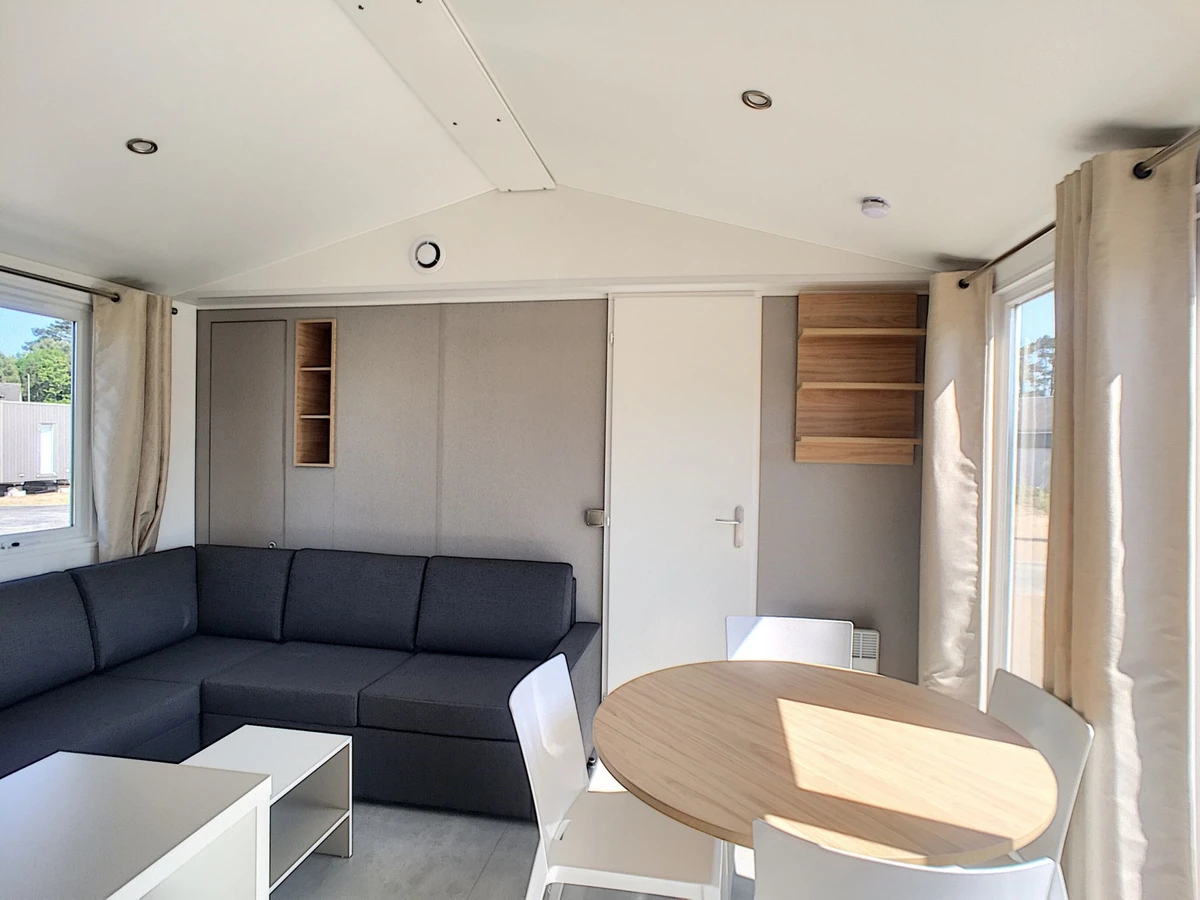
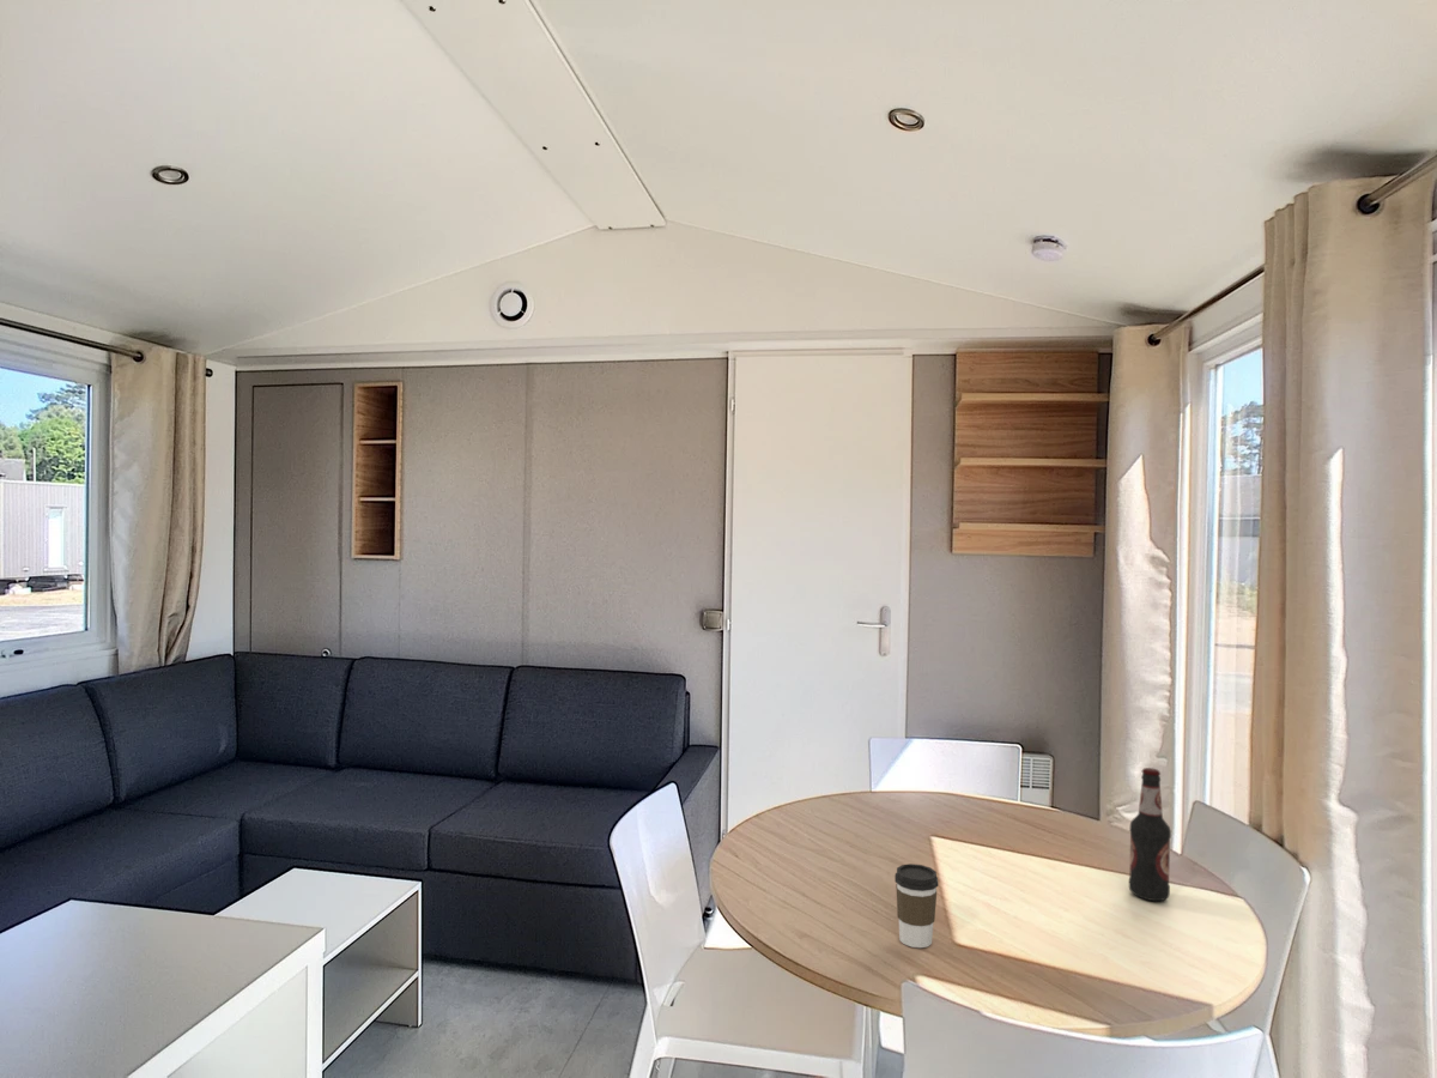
+ bottle [1128,767,1172,902]
+ coffee cup [893,862,940,949]
